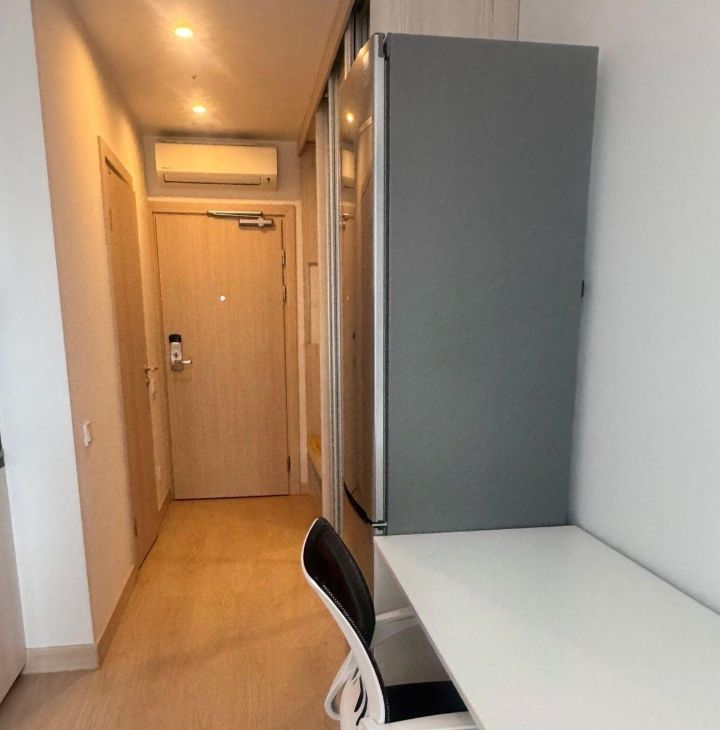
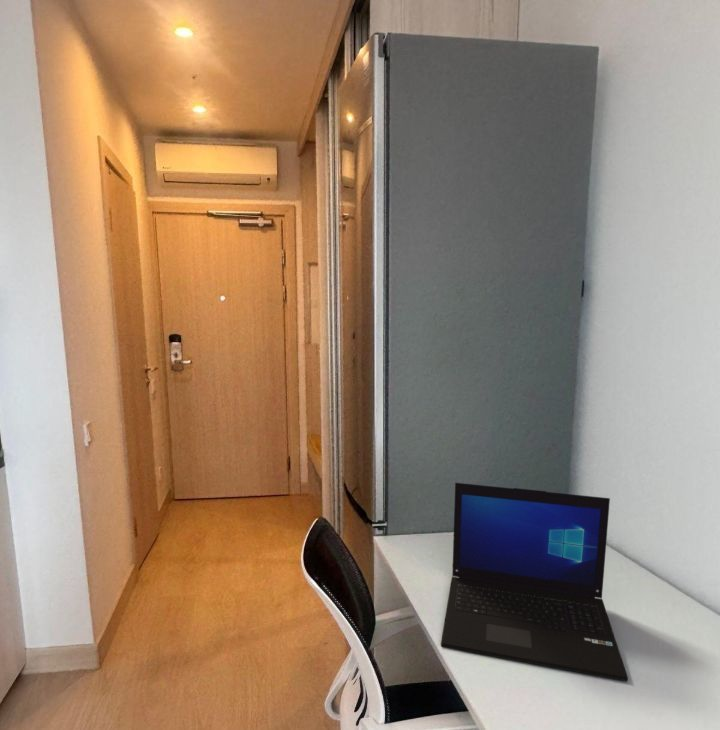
+ laptop [440,482,629,682]
